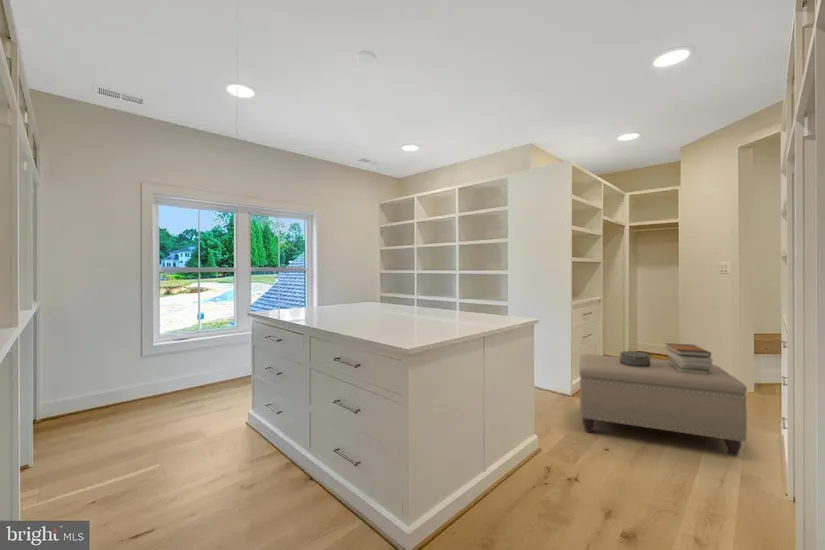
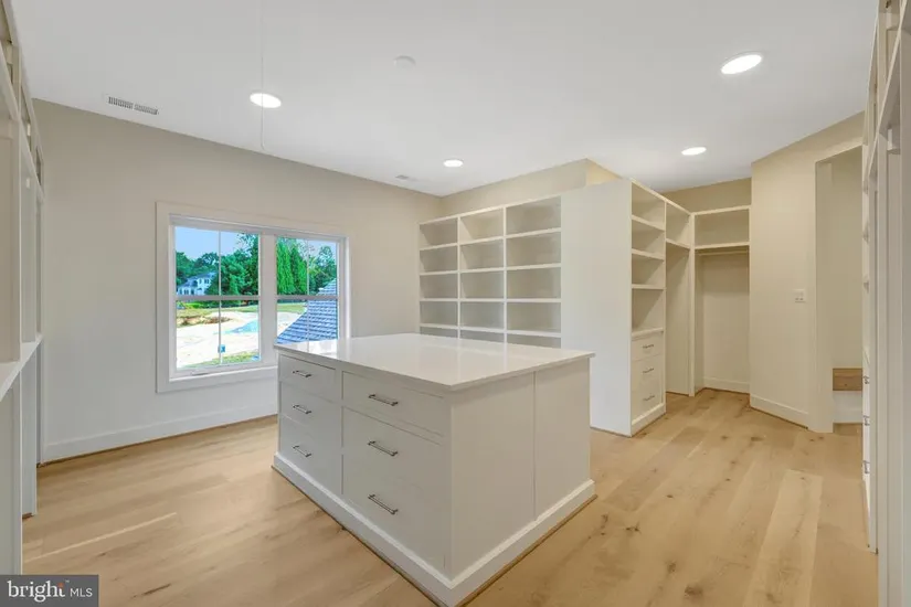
- decorative box [619,350,651,367]
- book stack [664,342,713,374]
- ottoman [578,353,748,457]
